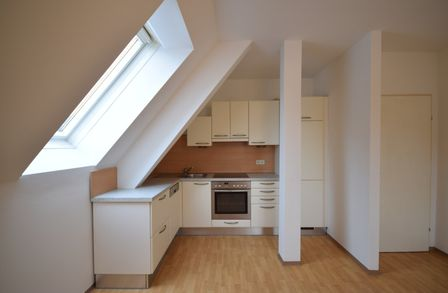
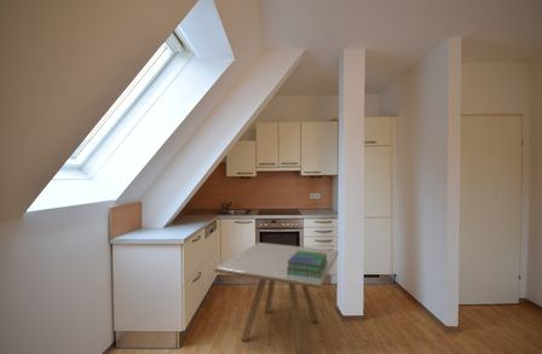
+ dining table [214,242,339,354]
+ stack of books [286,250,328,278]
